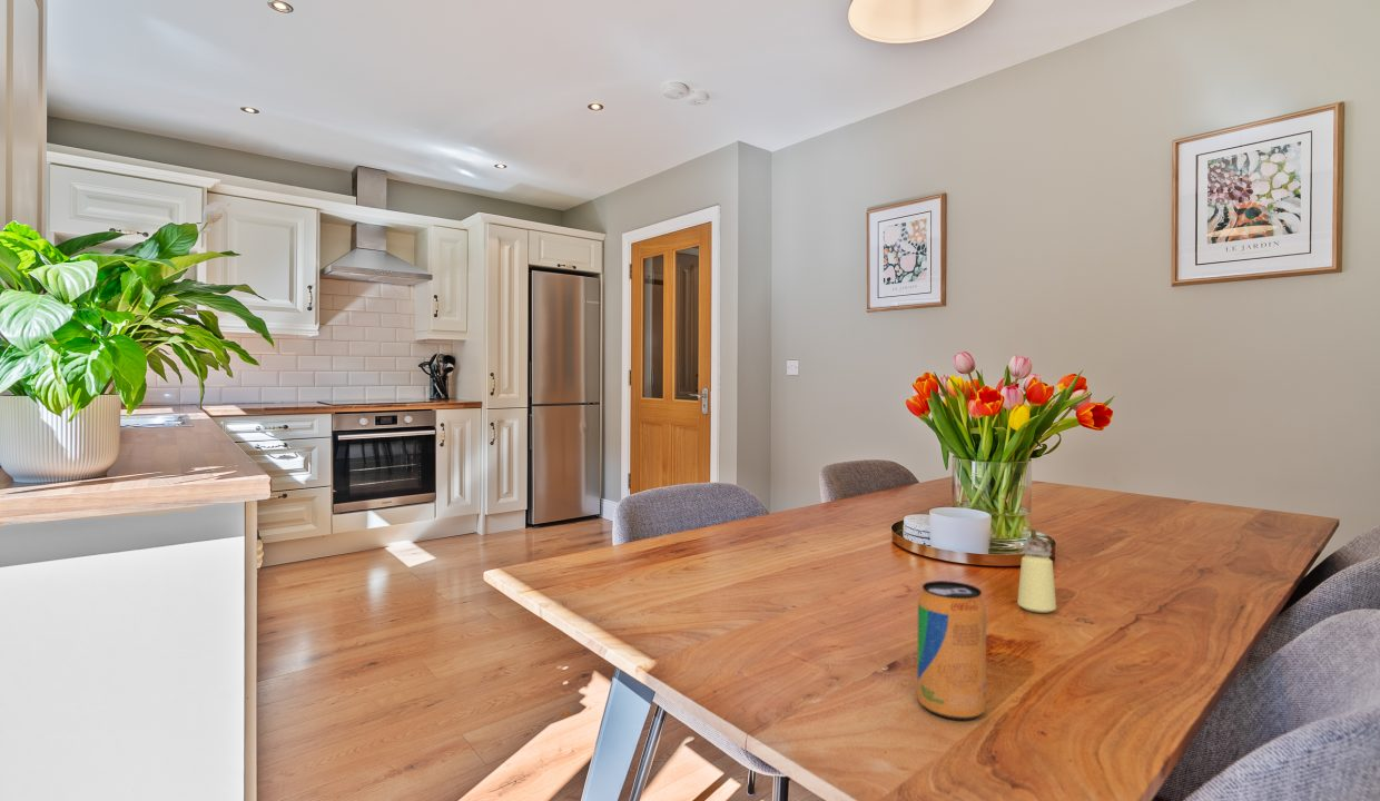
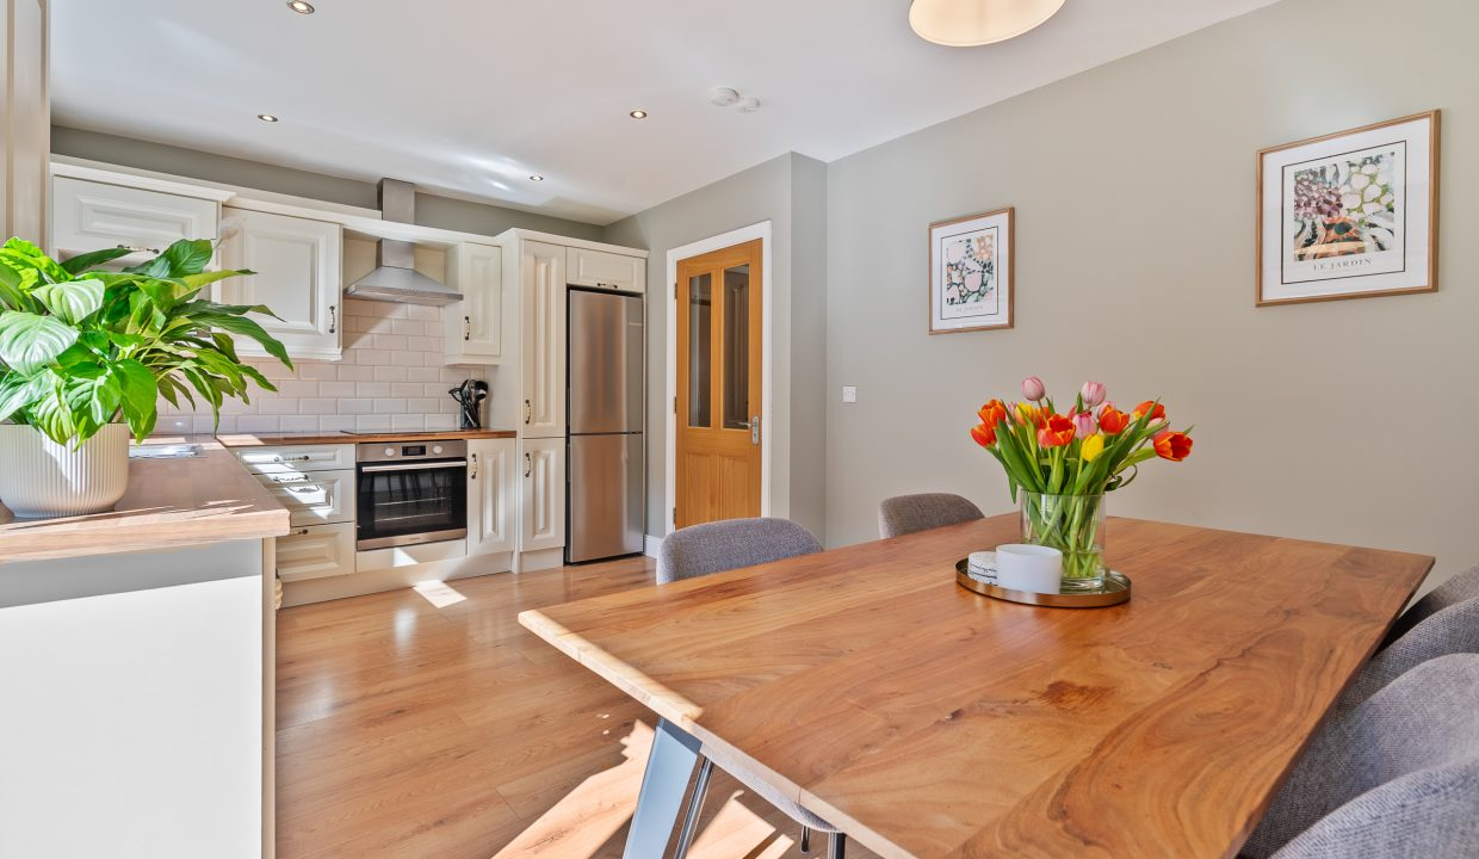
- beverage can [916,580,987,721]
- saltshaker [1016,538,1057,614]
